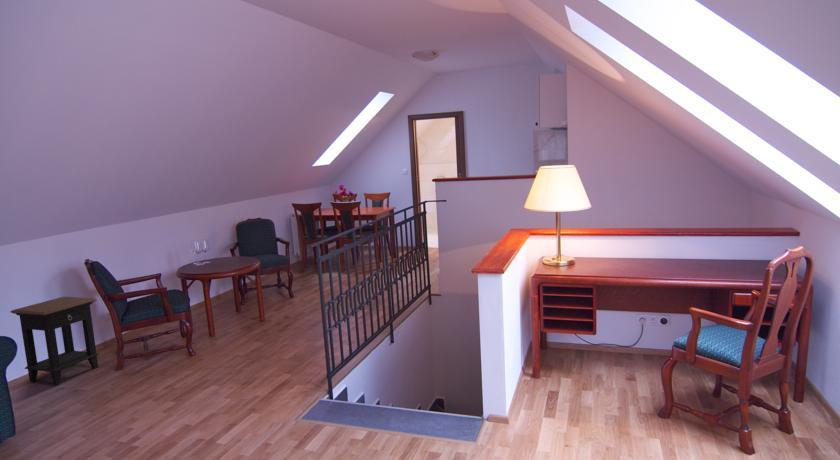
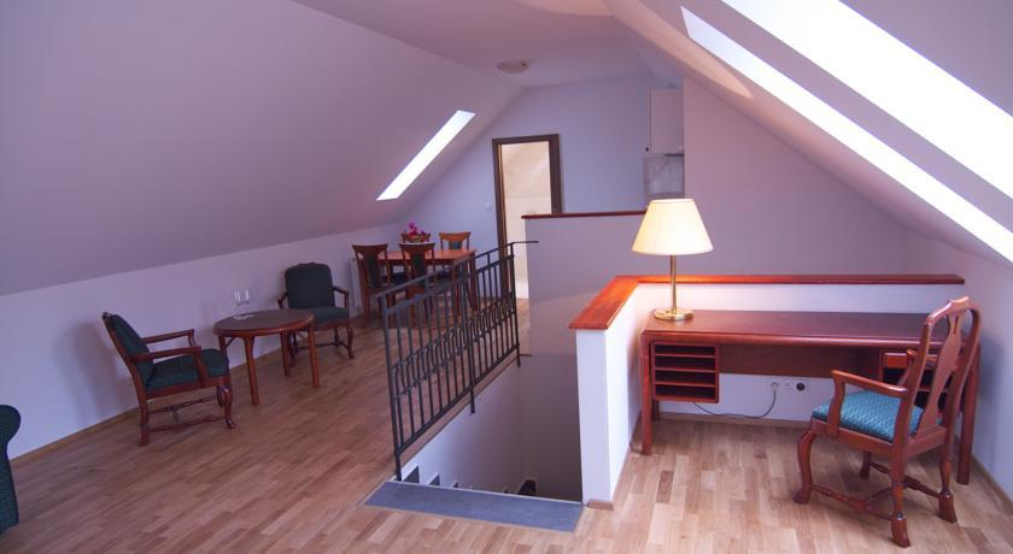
- side table [9,296,100,386]
